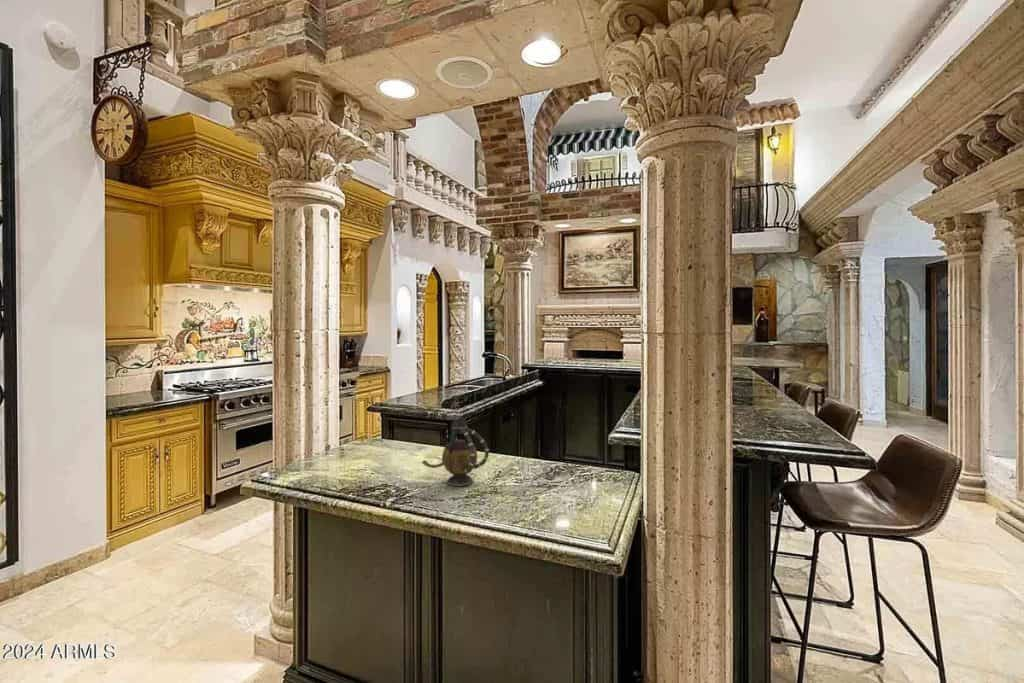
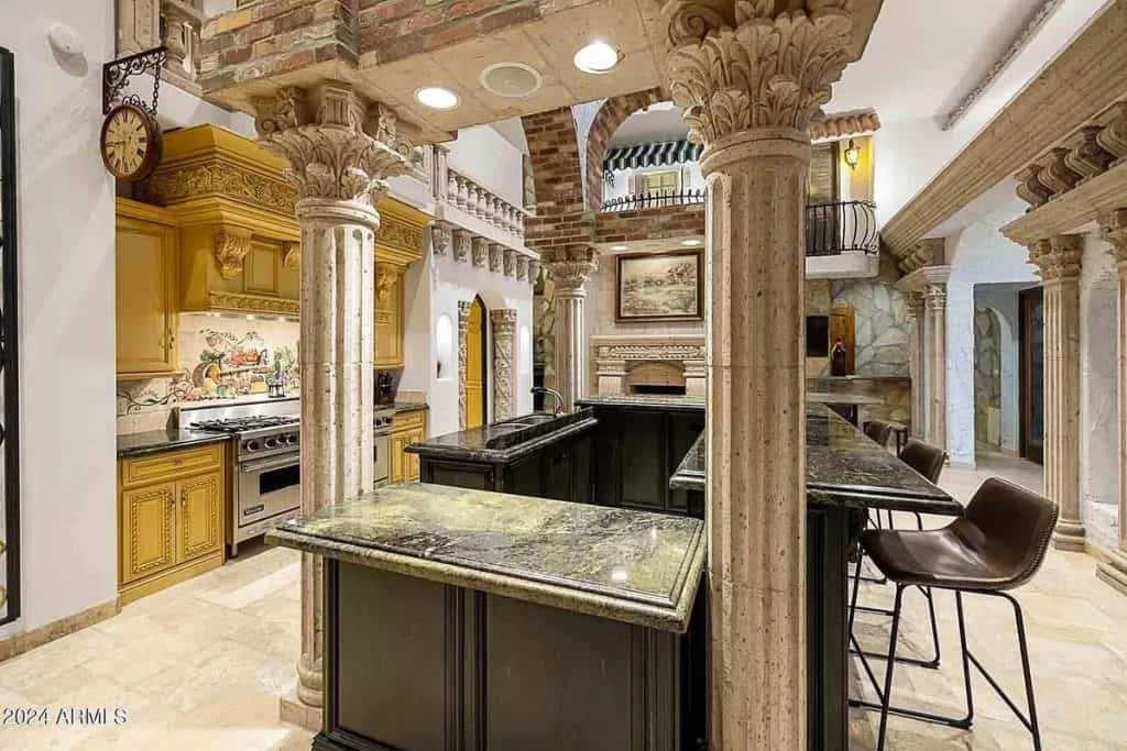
- teapot [421,413,490,487]
